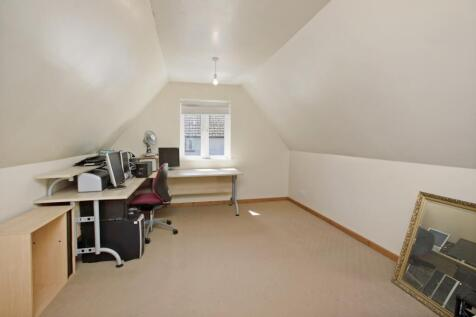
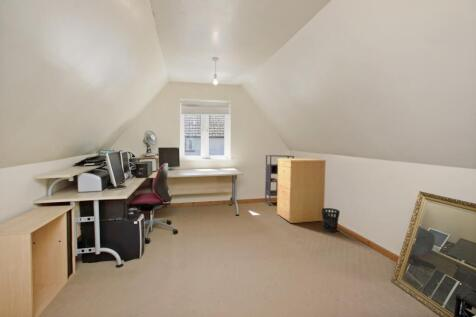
+ bookshelf [264,154,295,206]
+ wastebasket [322,207,341,233]
+ filing cabinet [276,158,327,224]
